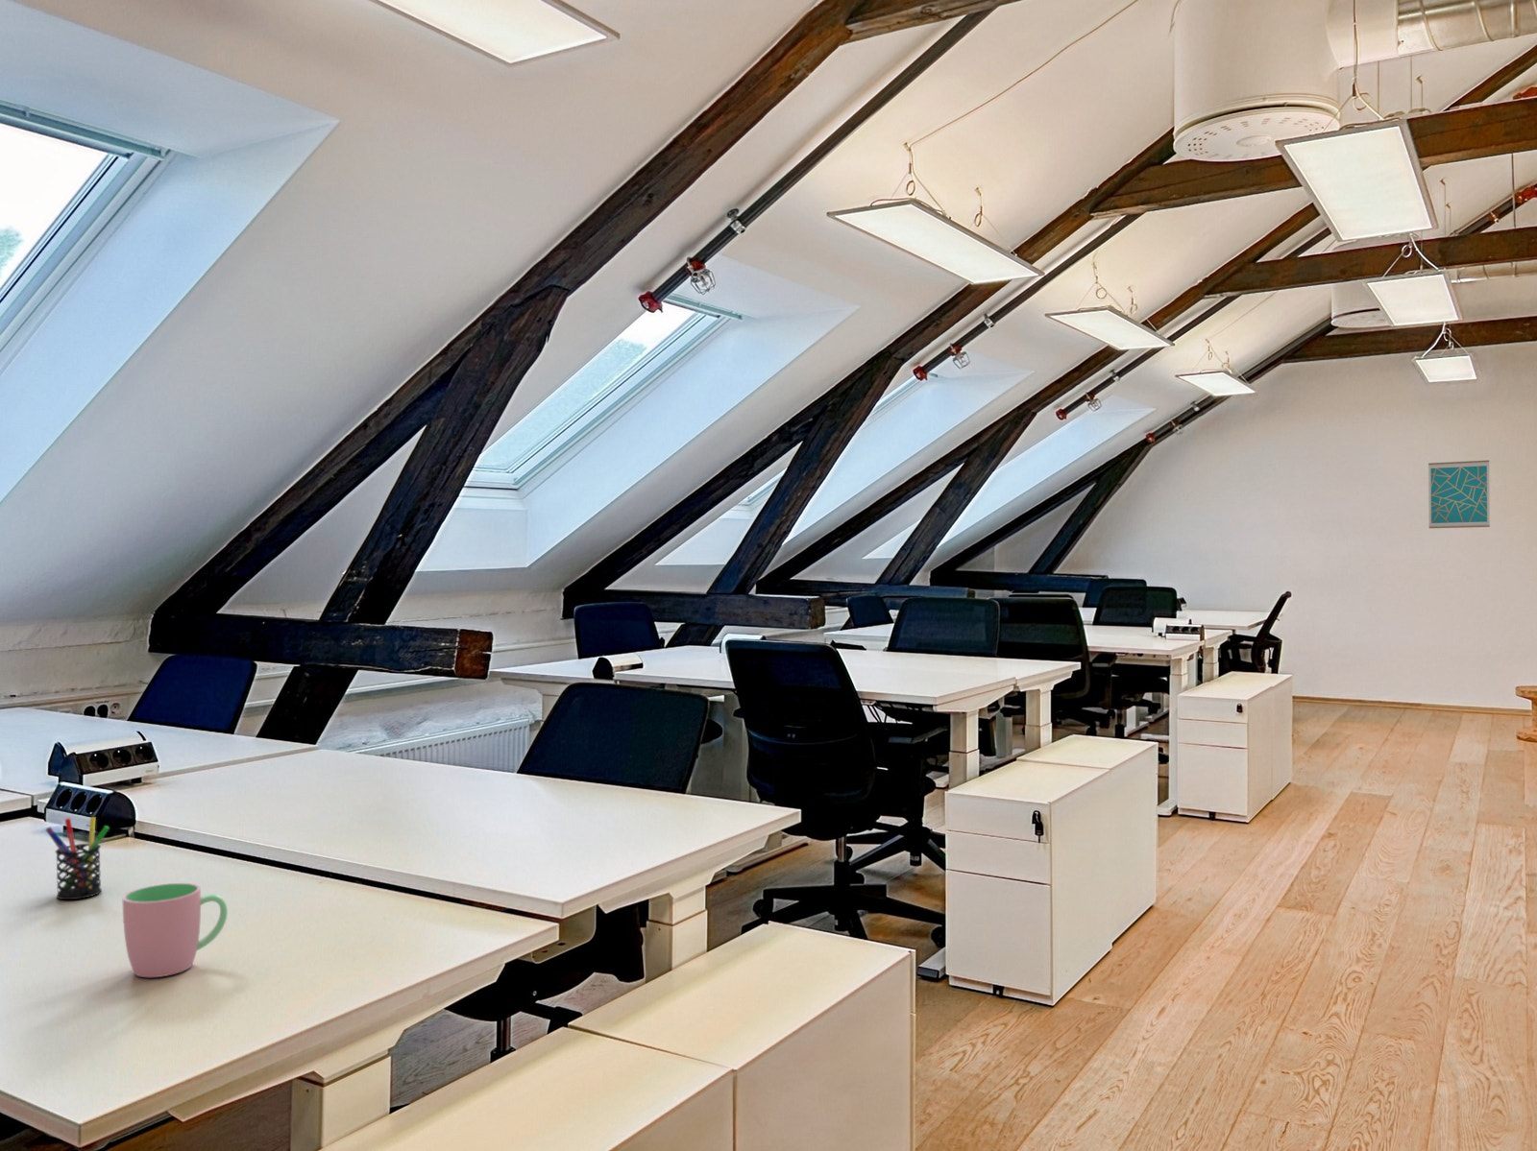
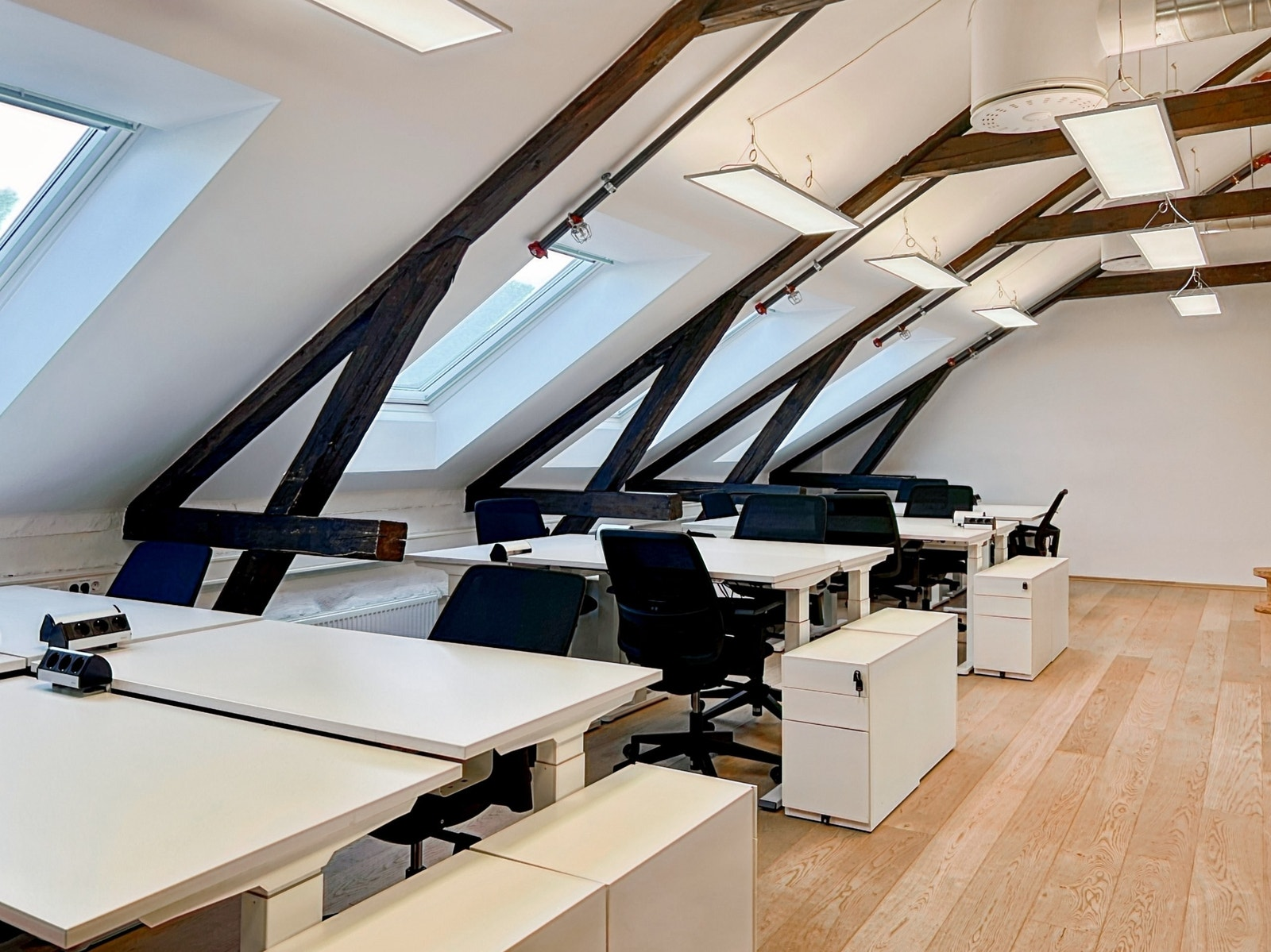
- wall art [1427,459,1491,528]
- pen holder [45,816,110,901]
- cup [121,883,229,978]
